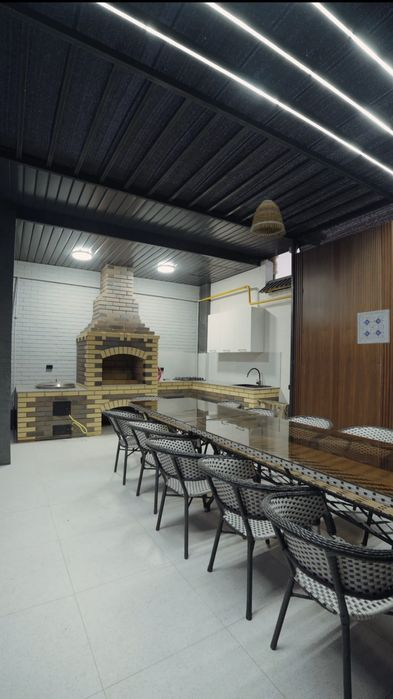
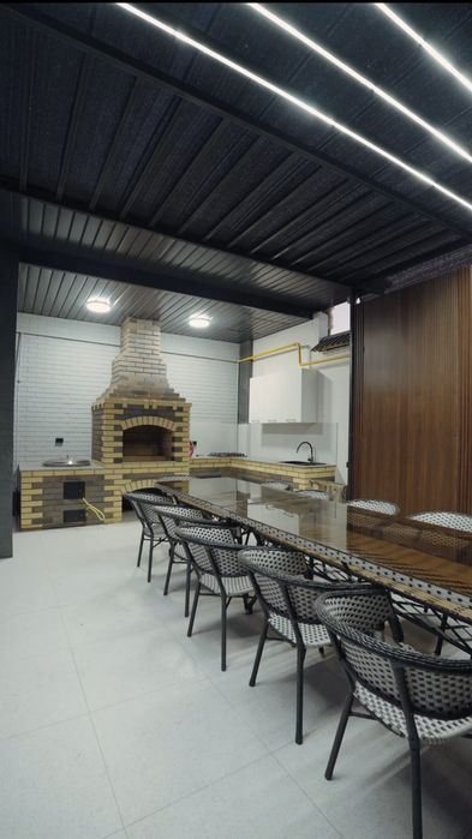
- wall art [357,308,391,345]
- lamp shade [248,199,286,242]
